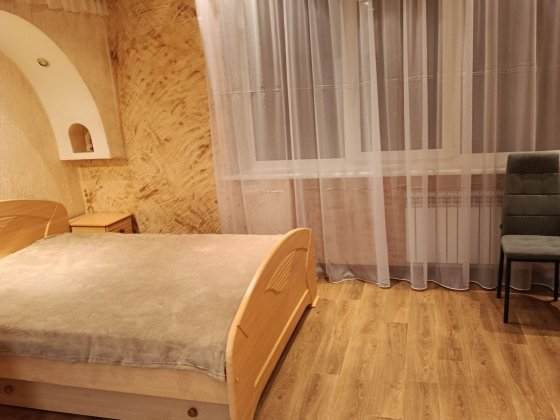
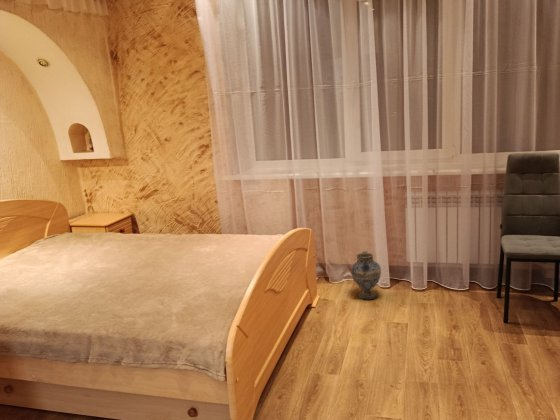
+ ceramic jug [350,250,382,300]
